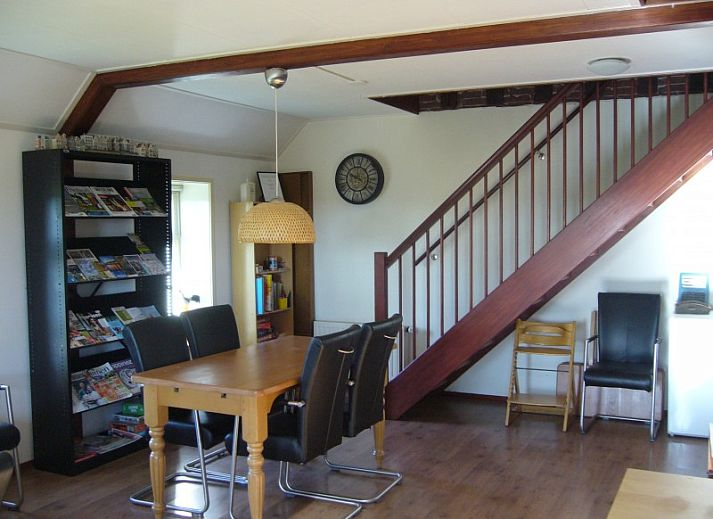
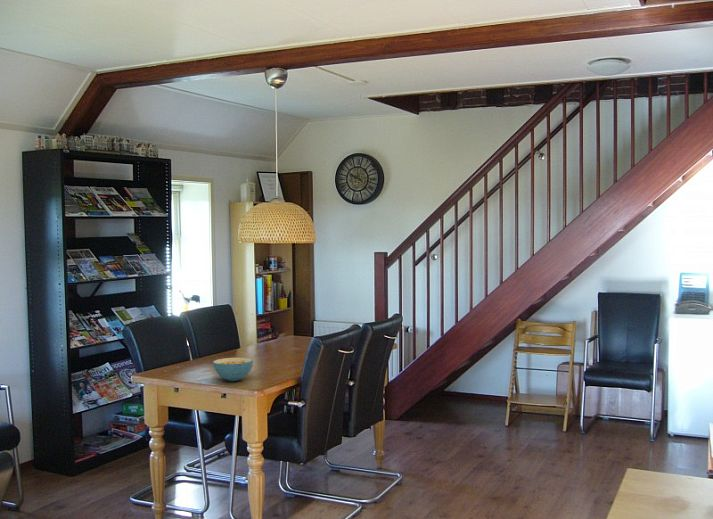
+ cereal bowl [212,357,254,382]
